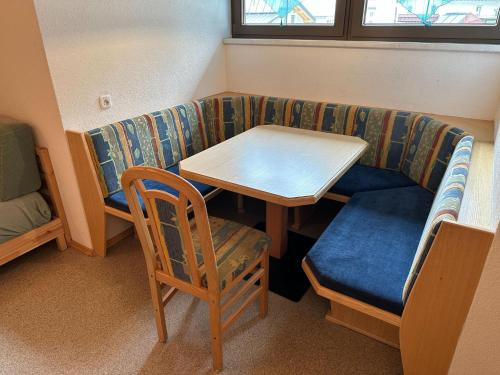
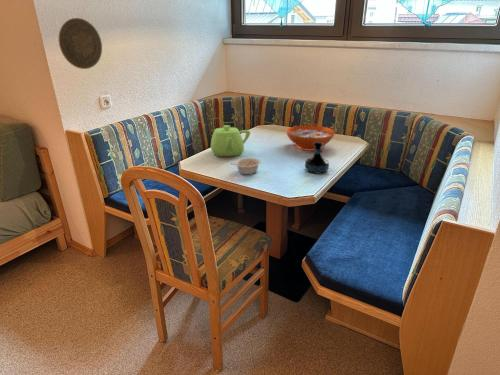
+ decorative bowl [285,124,336,152]
+ teapot [210,124,251,157]
+ decorative plate [58,17,103,70]
+ legume [229,157,262,176]
+ tequila bottle [304,142,330,175]
